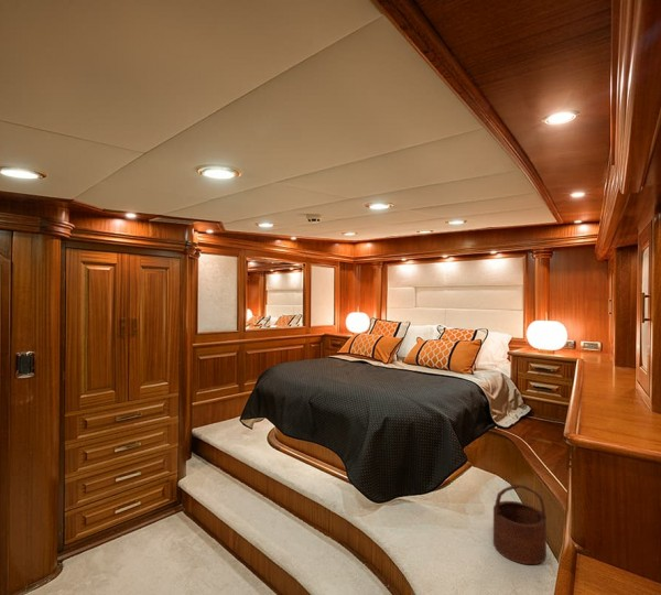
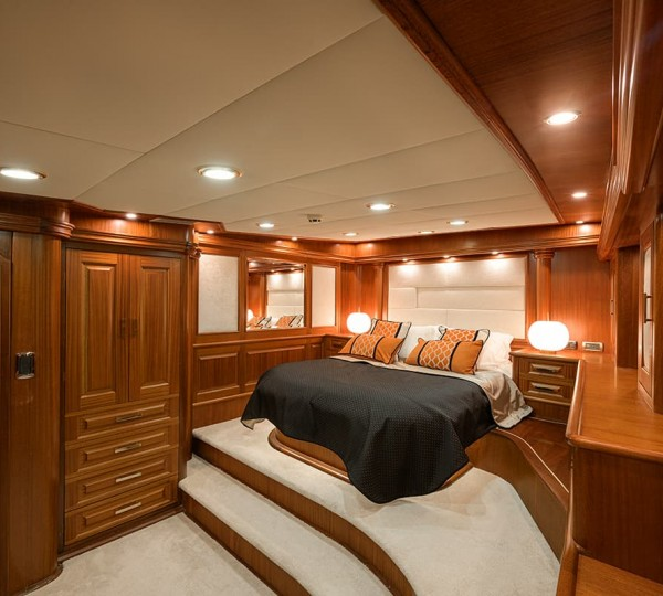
- wooden bucket [492,484,548,565]
